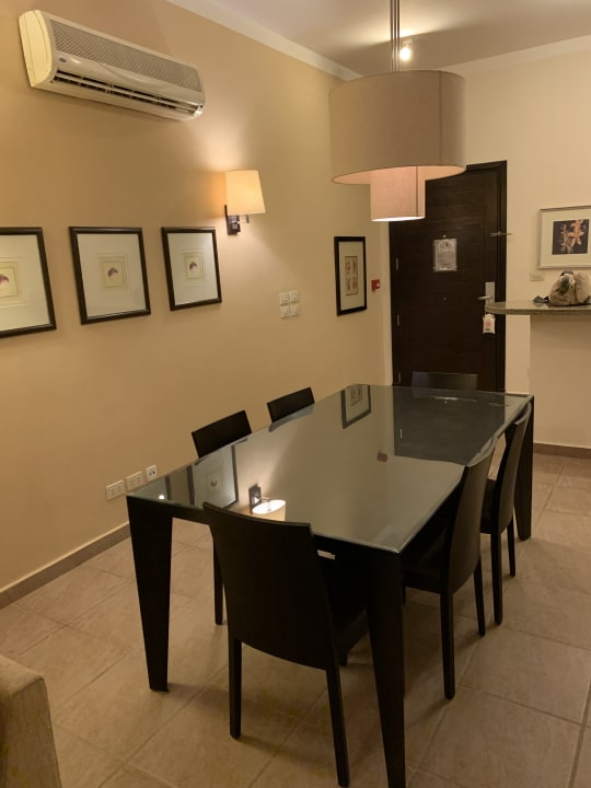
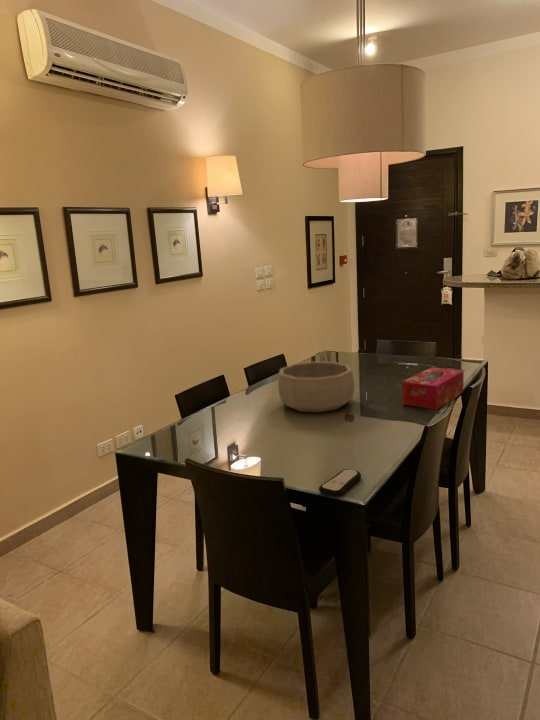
+ tissue box [401,366,465,411]
+ remote control [318,468,362,498]
+ decorative bowl [277,361,356,413]
